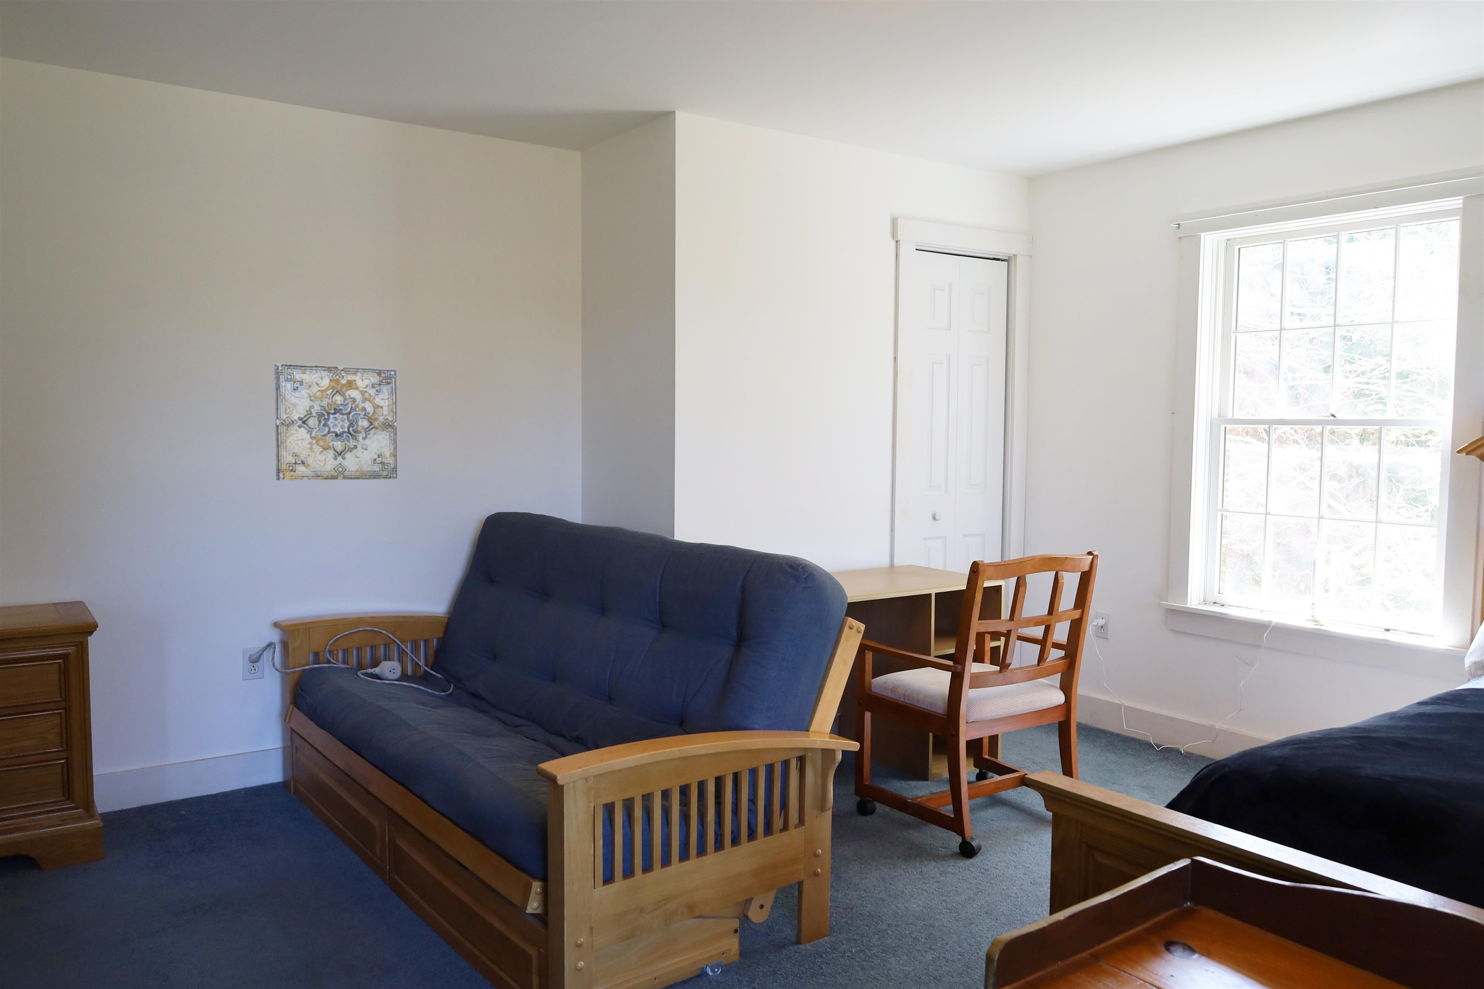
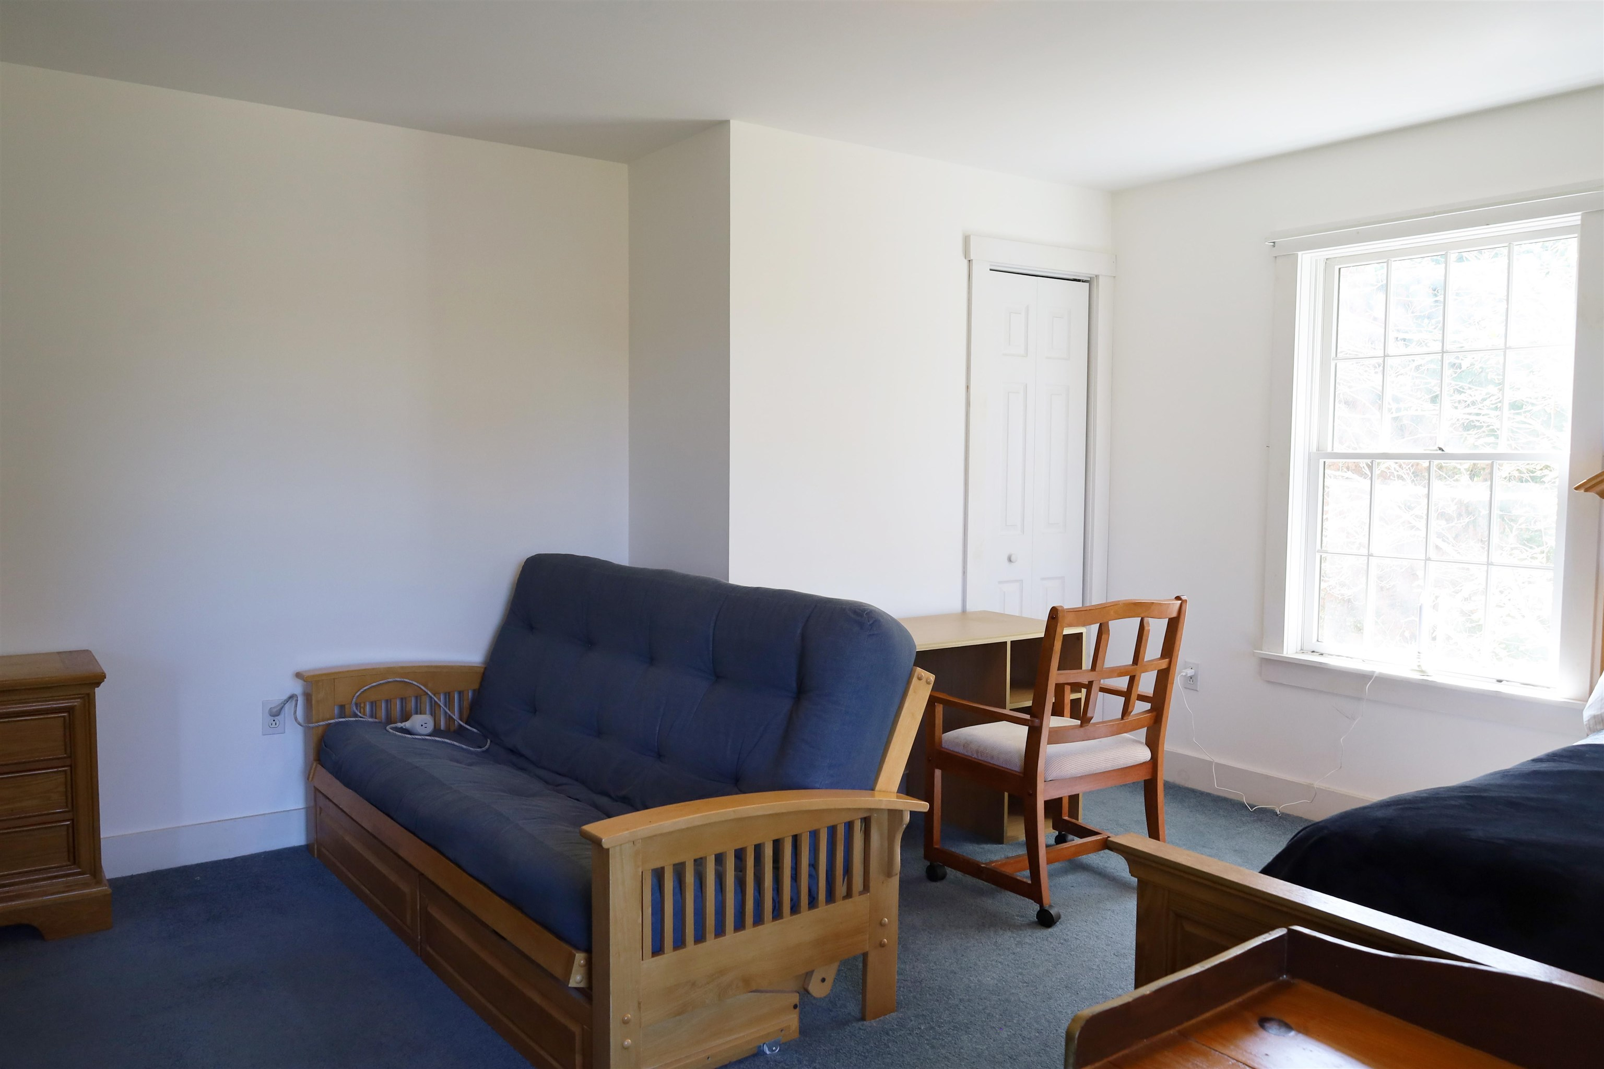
- wall art [274,363,398,481]
